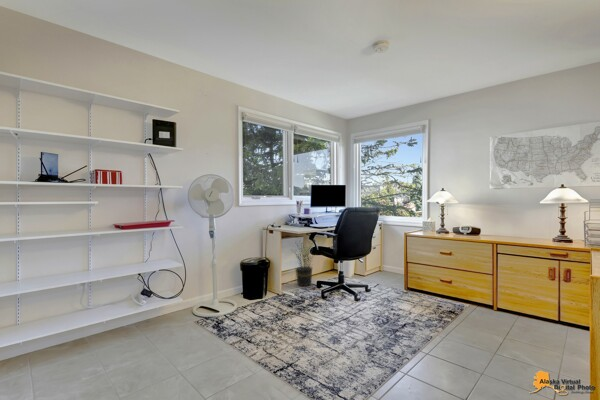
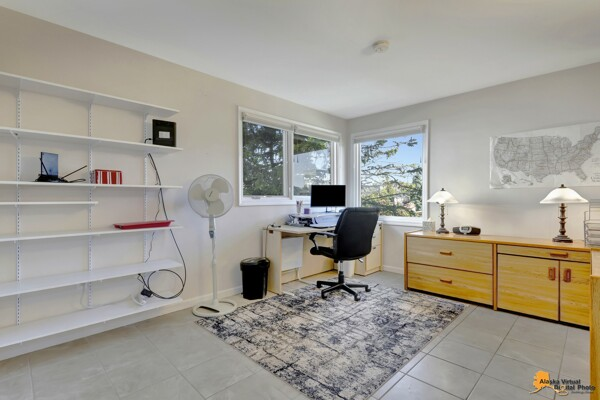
- potted plant [290,237,317,287]
